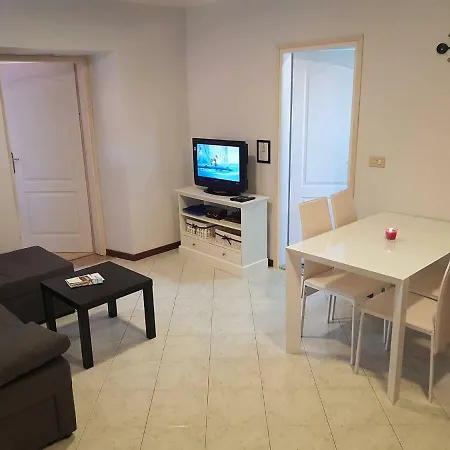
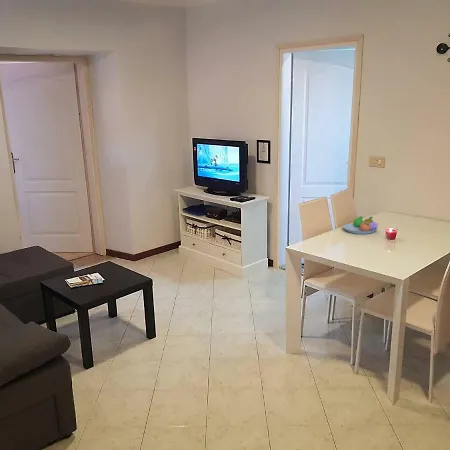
+ fruit bowl [342,215,379,235]
